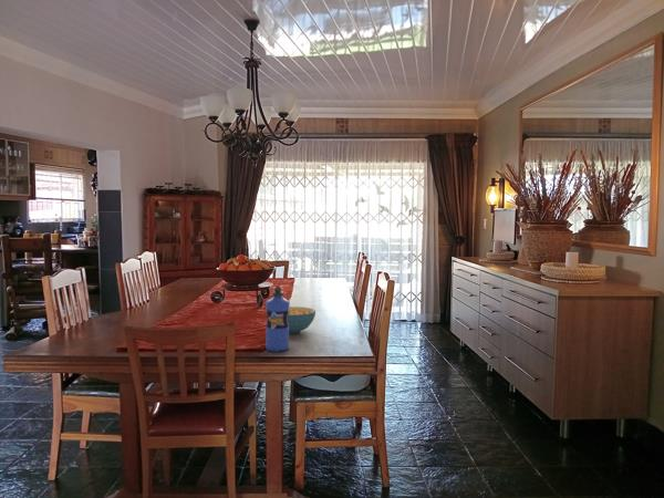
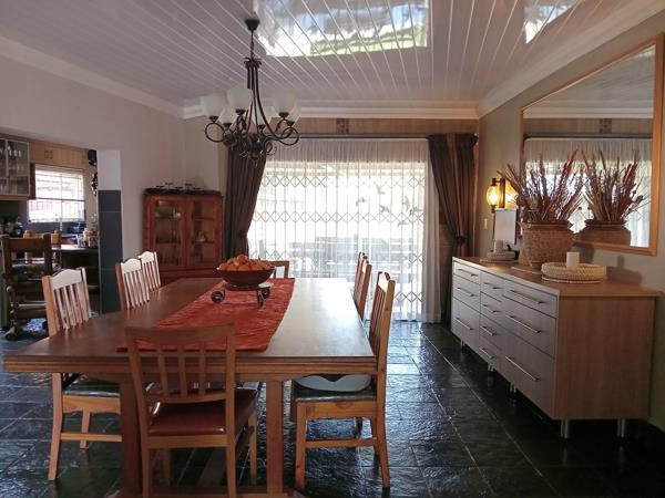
- cereal bowl [288,305,317,334]
- water bottle [264,286,291,353]
